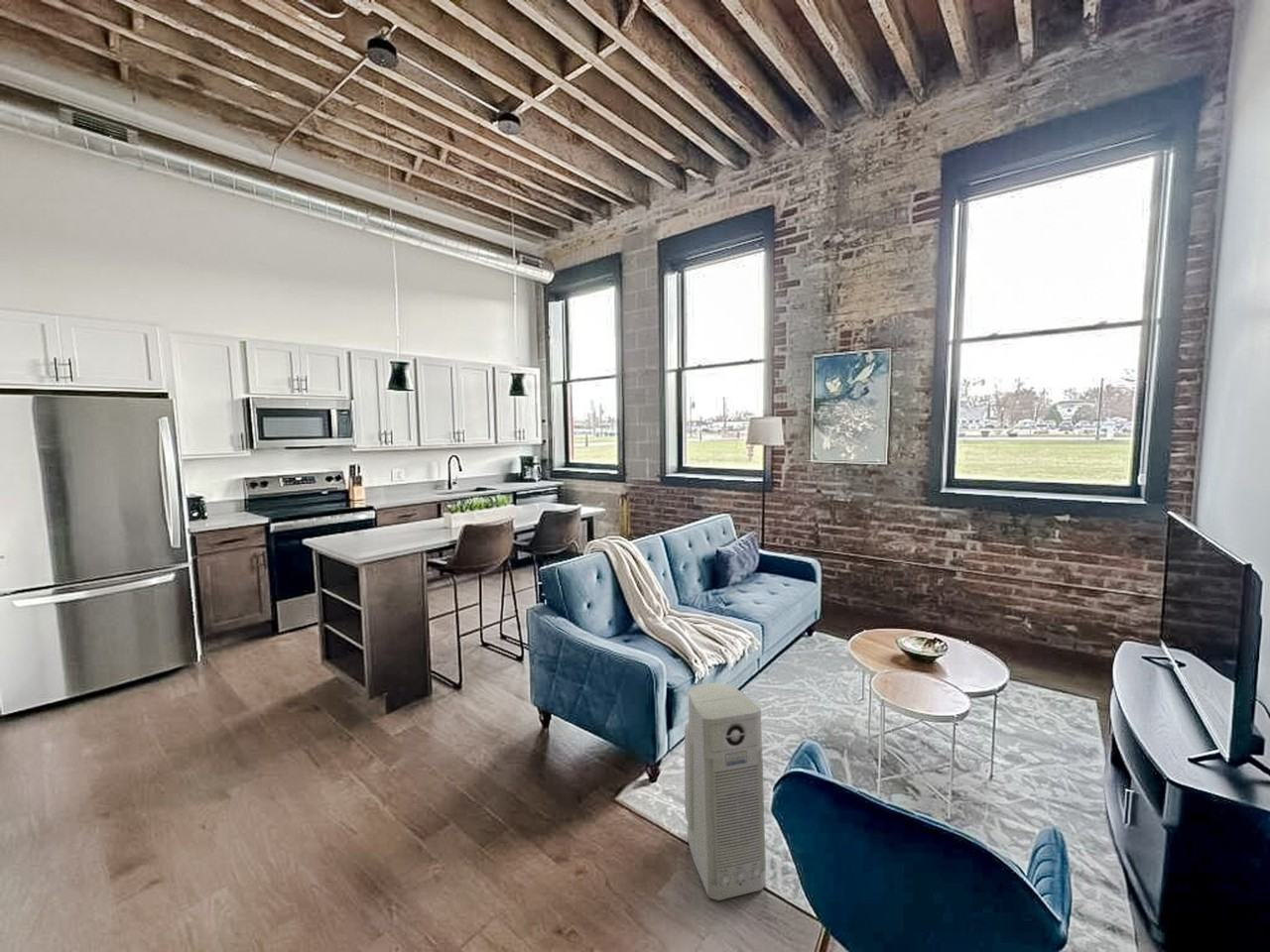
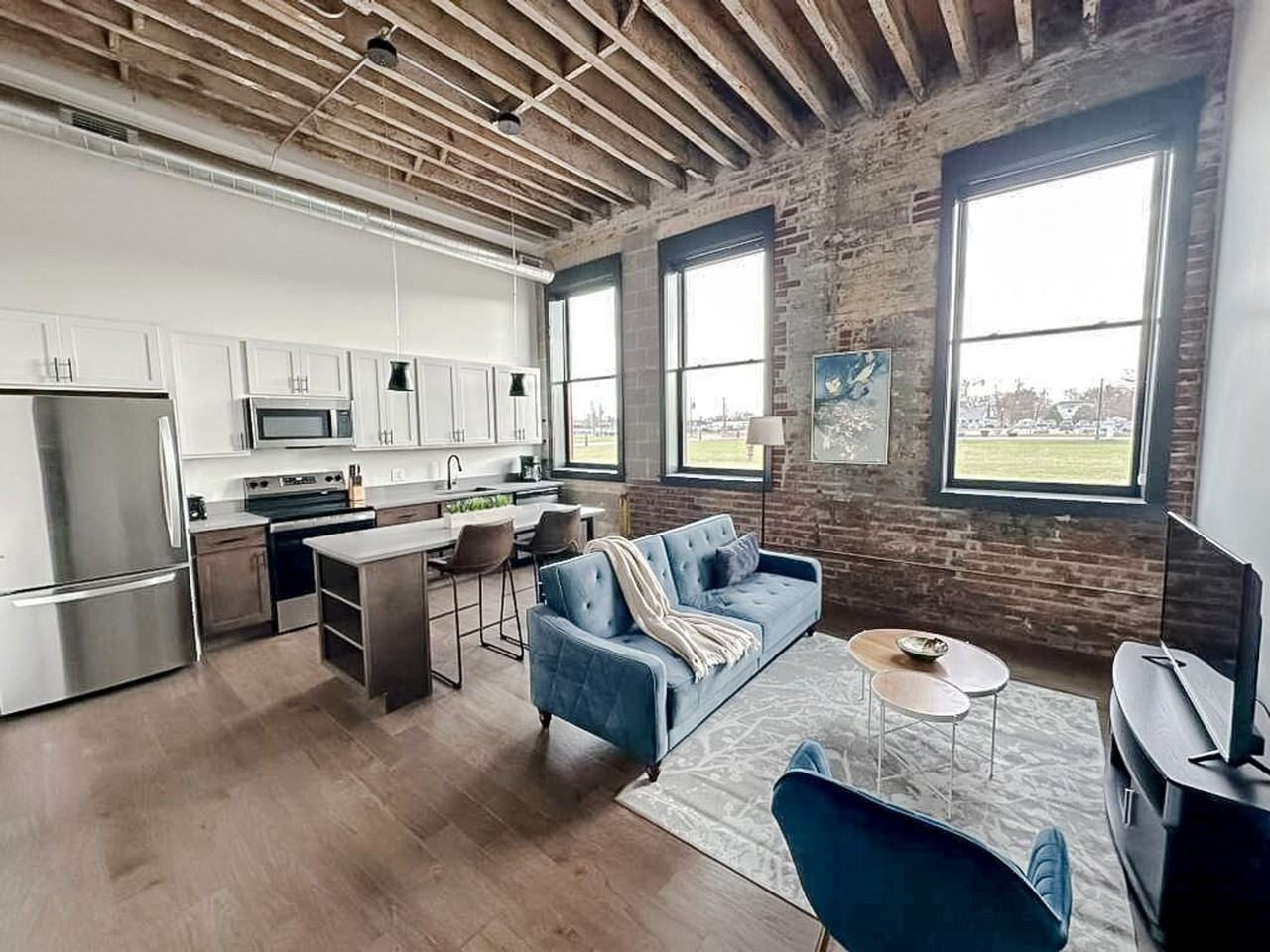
- air purifier [684,681,767,901]
